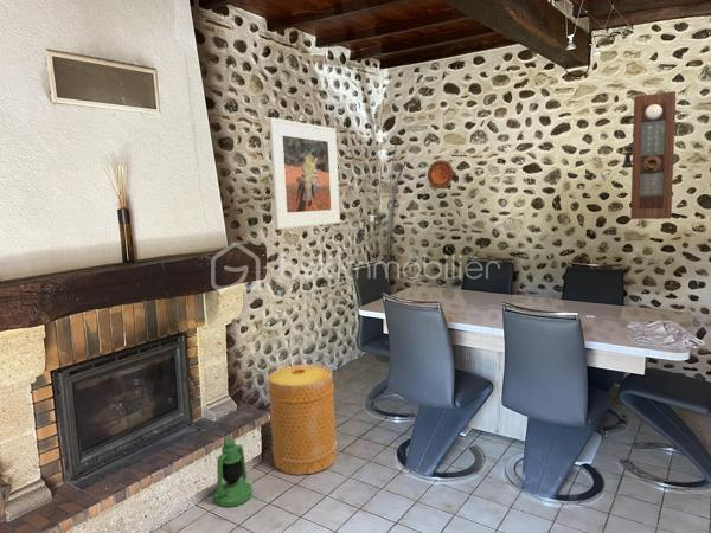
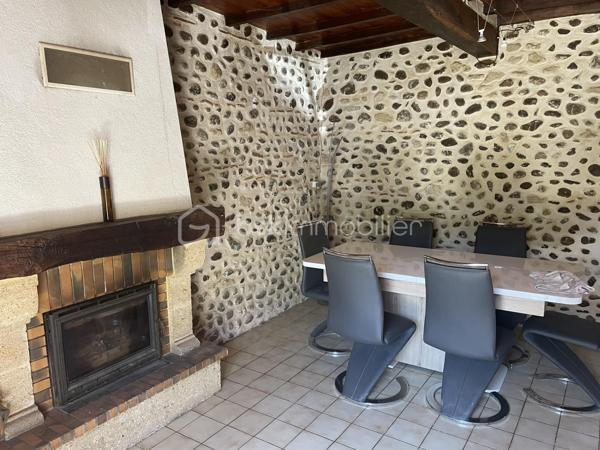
- basket [267,364,338,476]
- pendulum clock [621,90,677,220]
- decorative plate [427,159,454,190]
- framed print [268,116,341,230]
- lantern [213,437,254,508]
